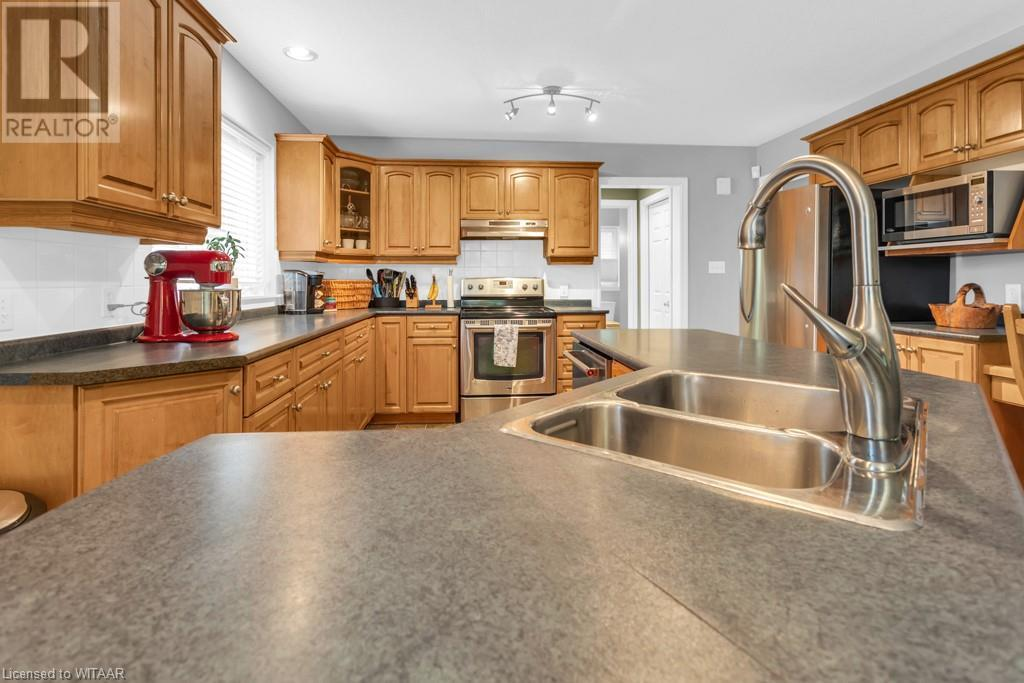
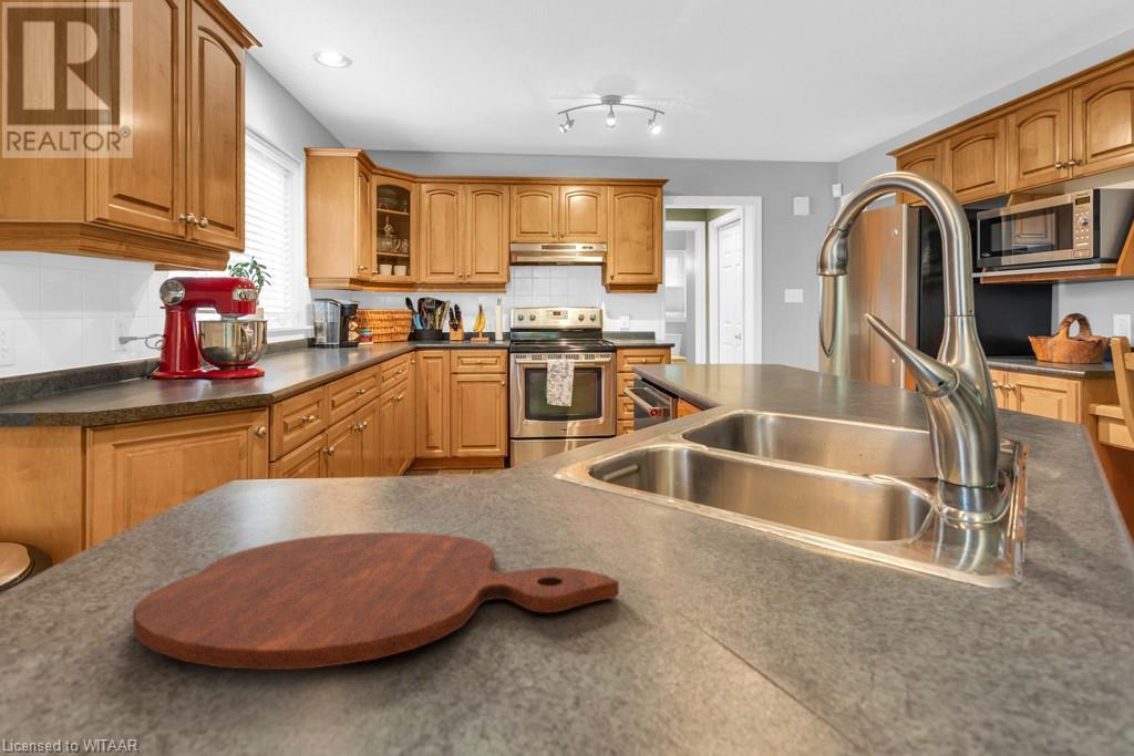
+ cutting board [132,531,620,671]
